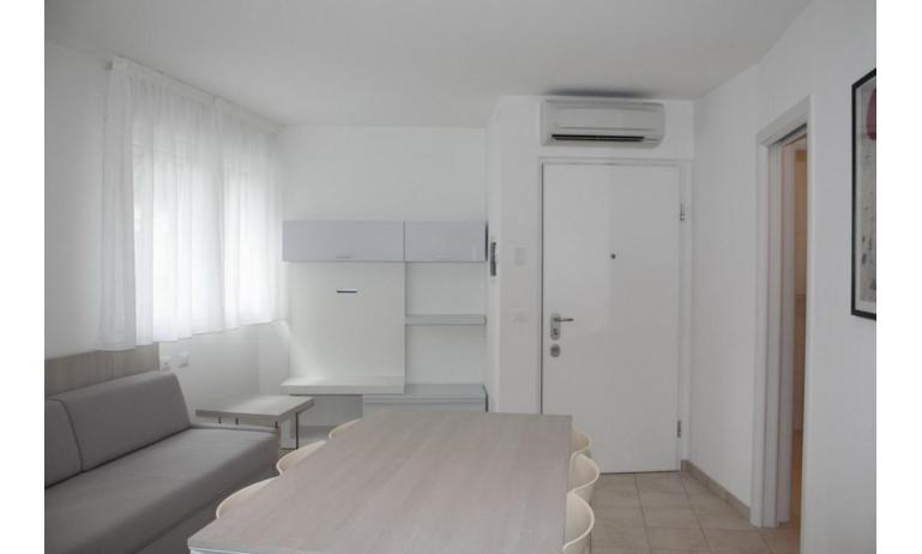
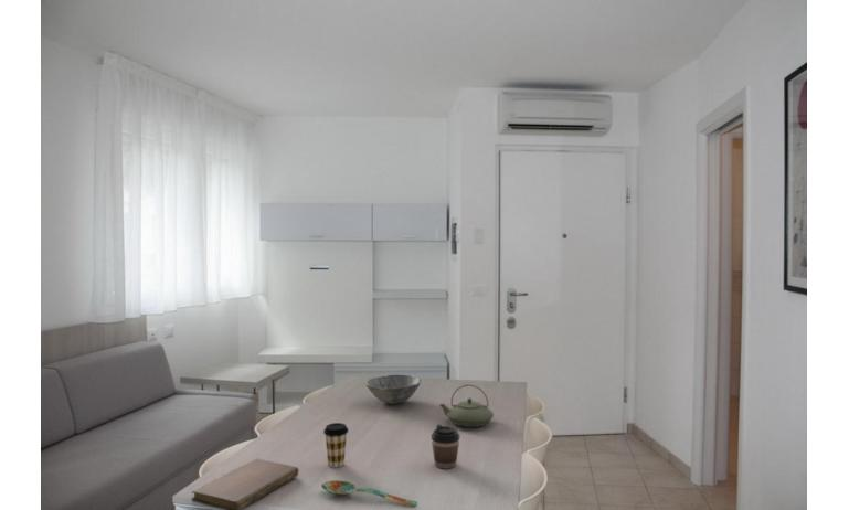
+ notebook [190,458,300,510]
+ coffee cup [322,422,350,468]
+ coffee cup [429,424,460,470]
+ spoon [320,479,418,508]
+ bowl [364,373,422,405]
+ teapot [438,384,495,428]
